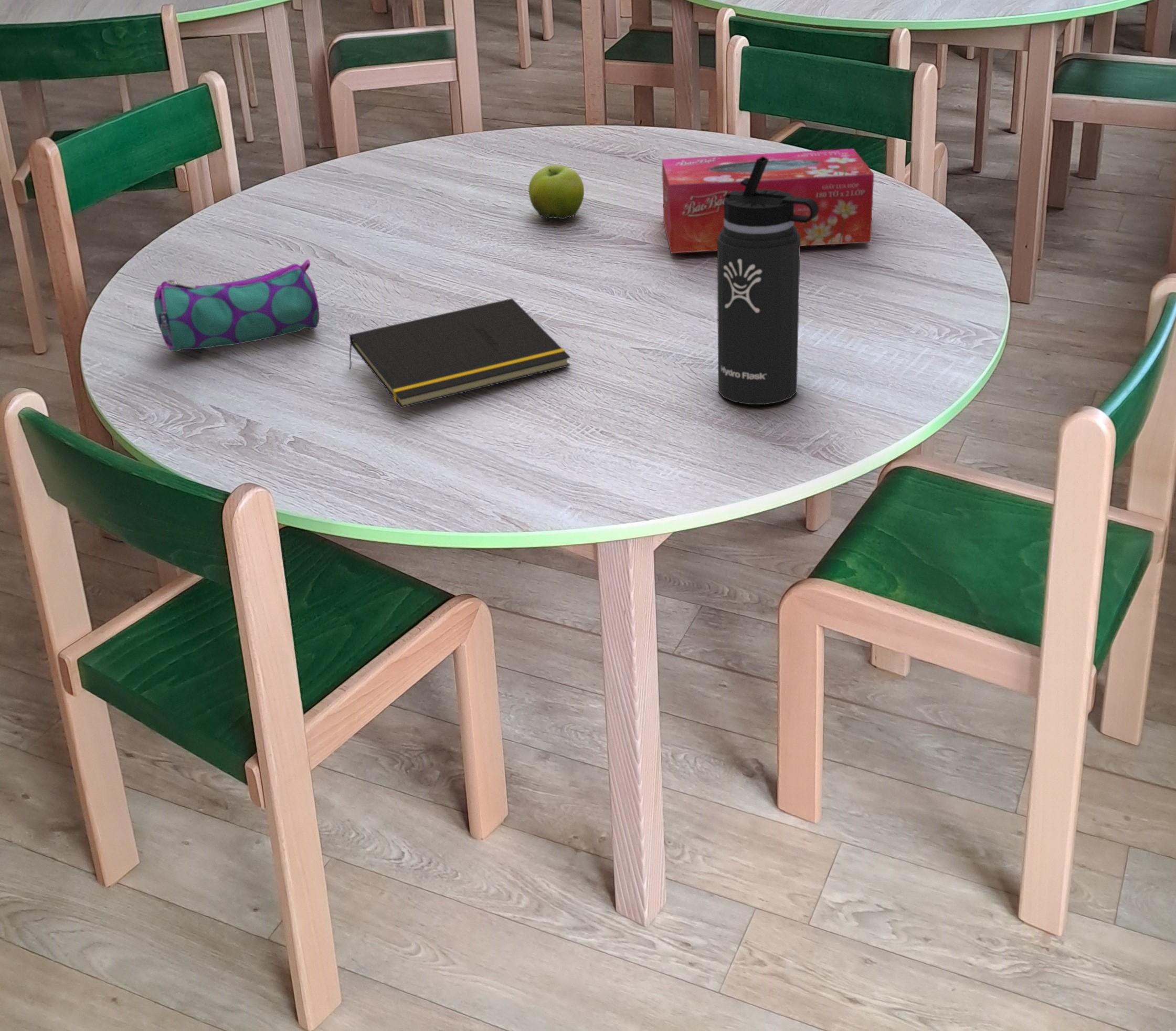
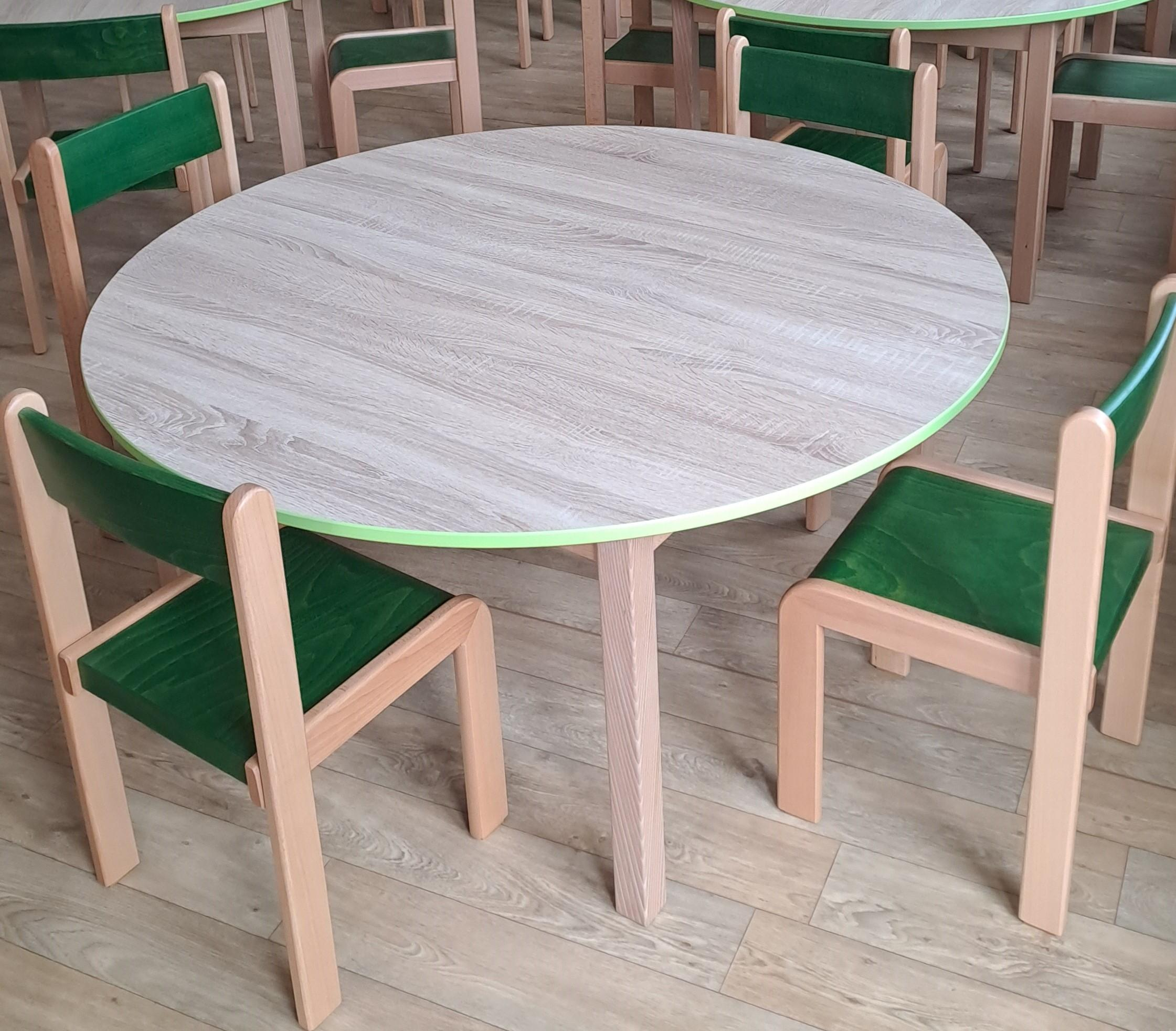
- notepad [348,298,571,408]
- pencil case [154,259,320,352]
- tissue box [661,148,874,254]
- fruit [528,164,585,219]
- thermos bottle [717,156,819,405]
